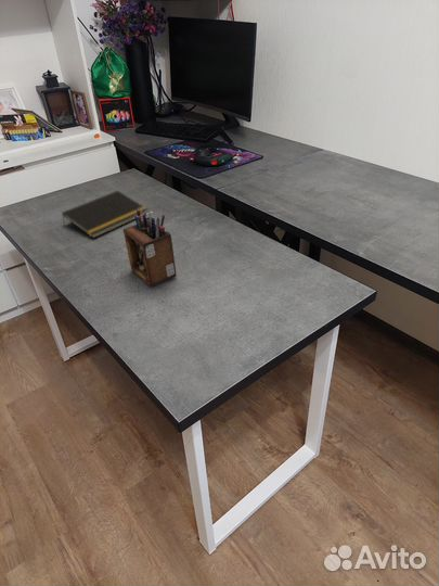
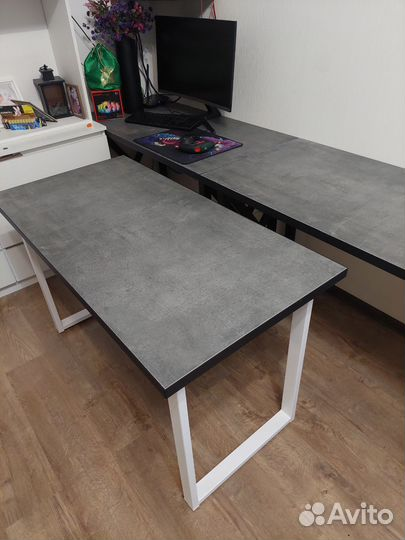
- desk organizer [122,207,178,289]
- notepad [61,190,150,239]
